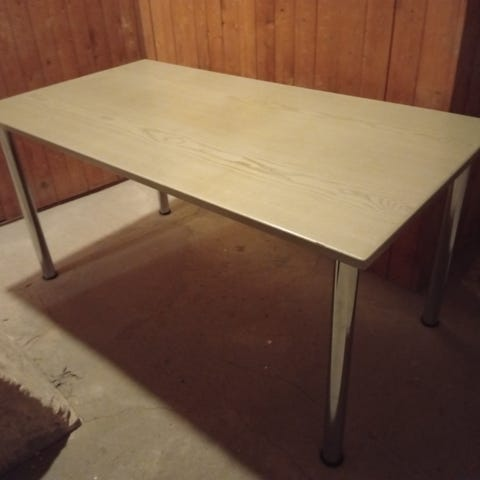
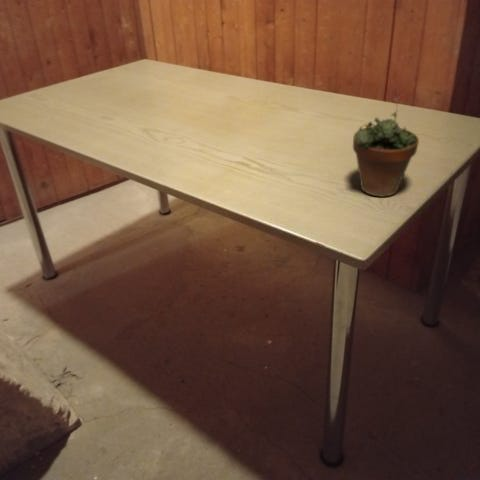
+ succulent plant [352,90,420,198]
